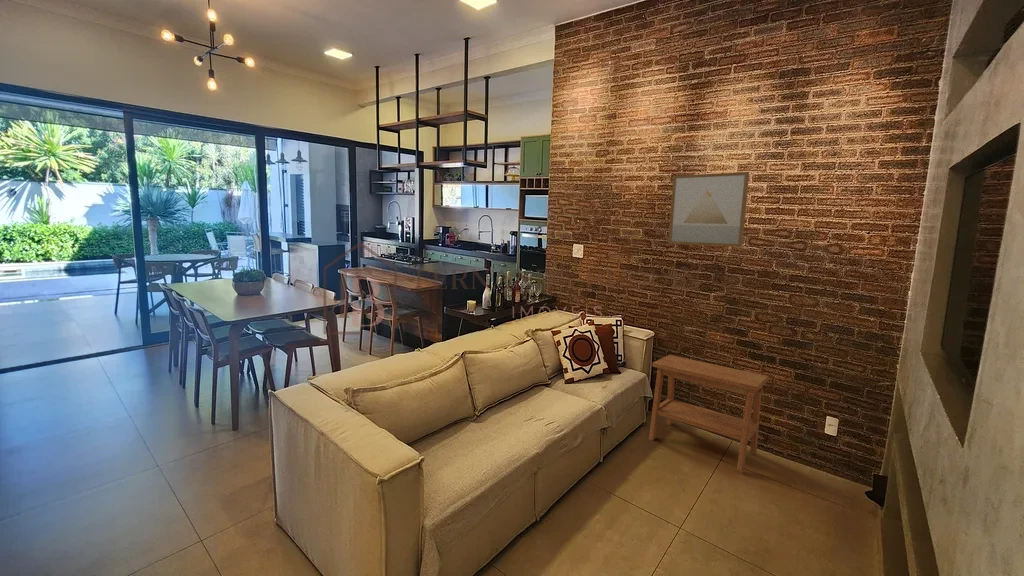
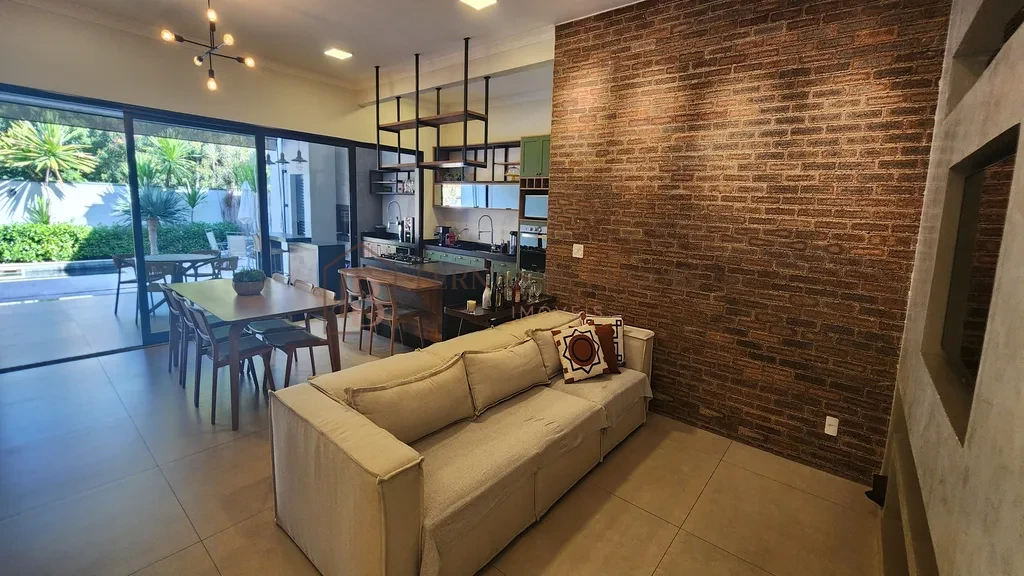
- wall art [667,171,750,248]
- side table [648,354,770,473]
